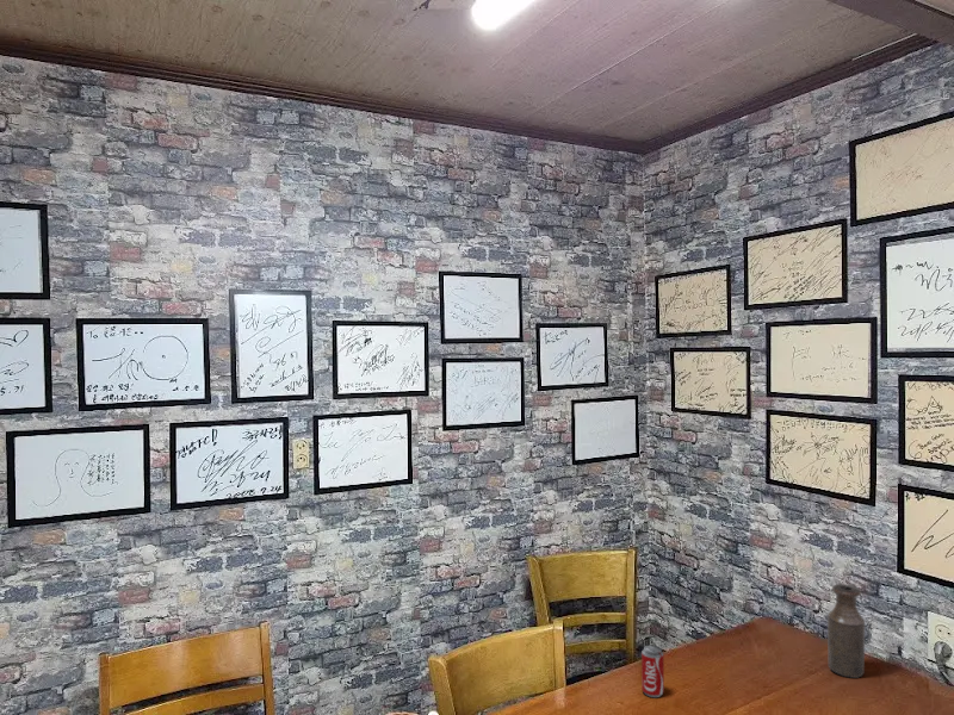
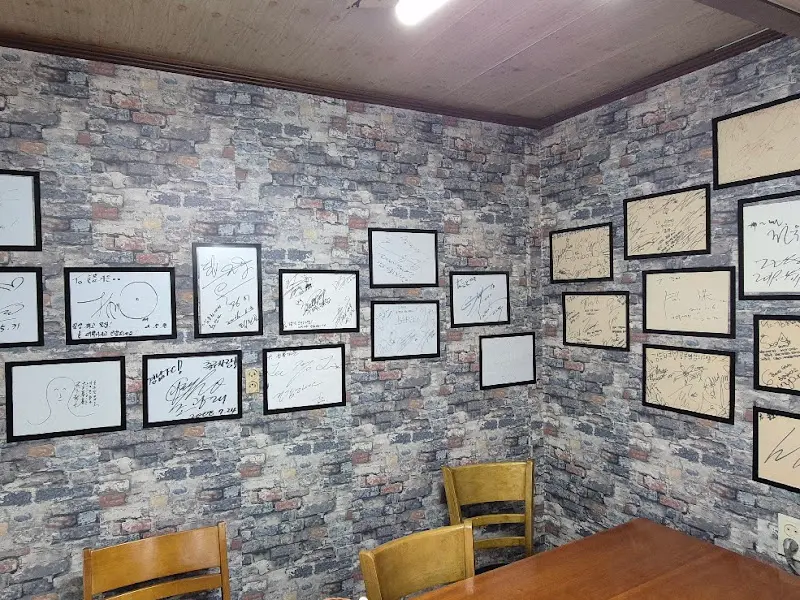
- bottle [826,583,866,679]
- beverage can [640,645,665,698]
